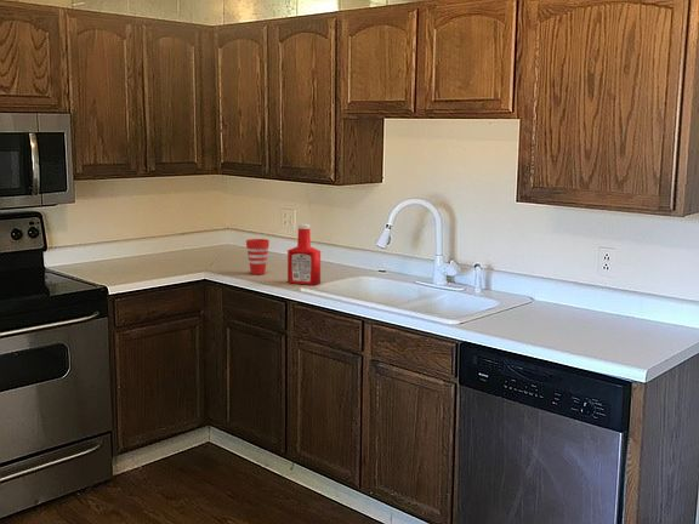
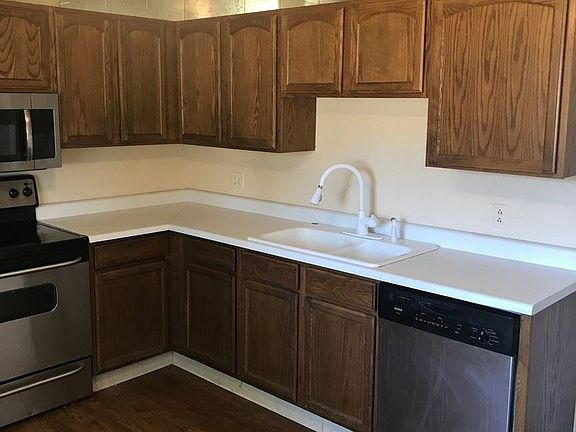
- cup [245,238,271,275]
- soap bottle [286,223,322,286]
